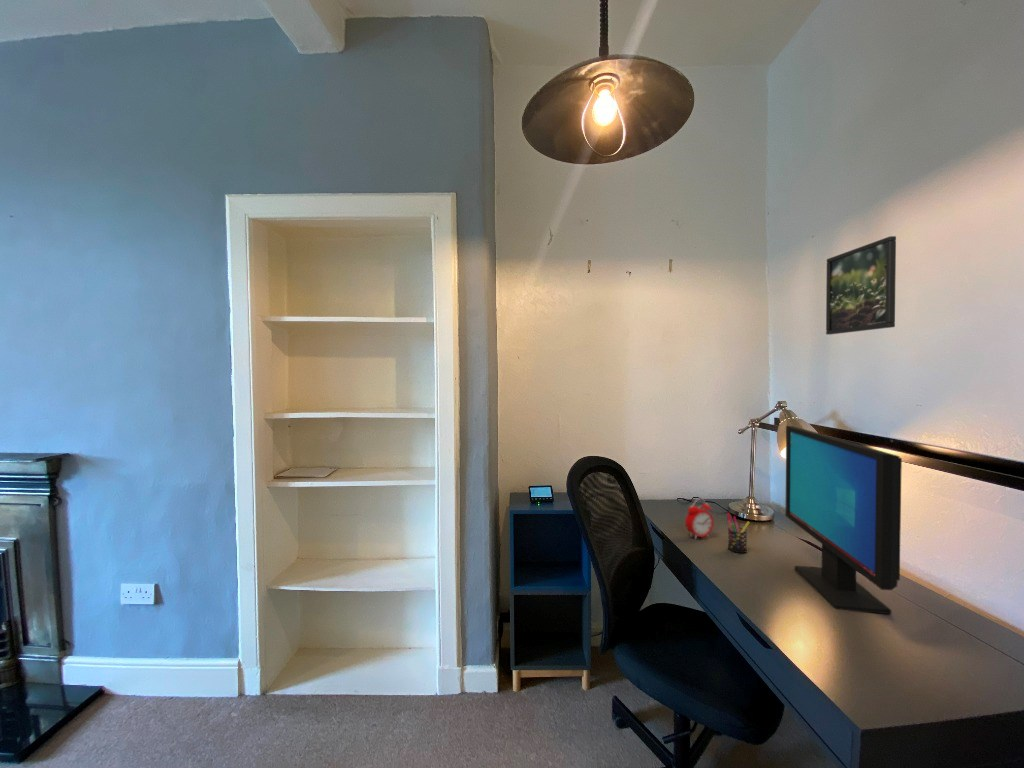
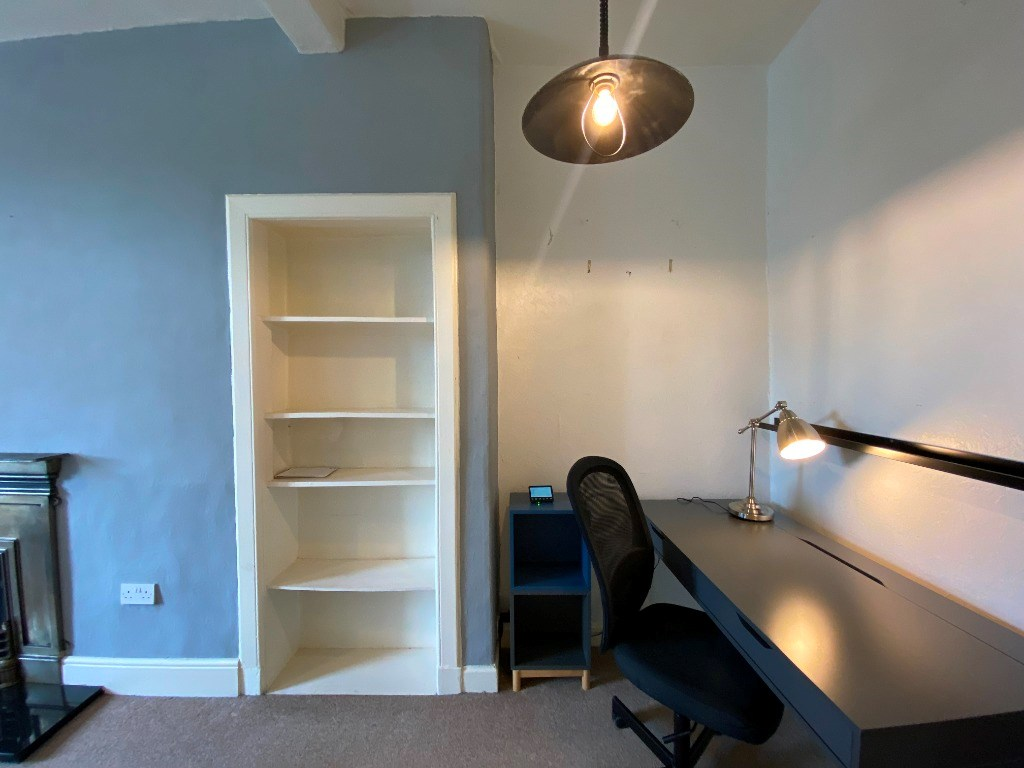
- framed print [825,235,897,336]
- alarm clock [684,497,715,540]
- pen holder [726,512,751,554]
- computer monitor [784,425,903,615]
